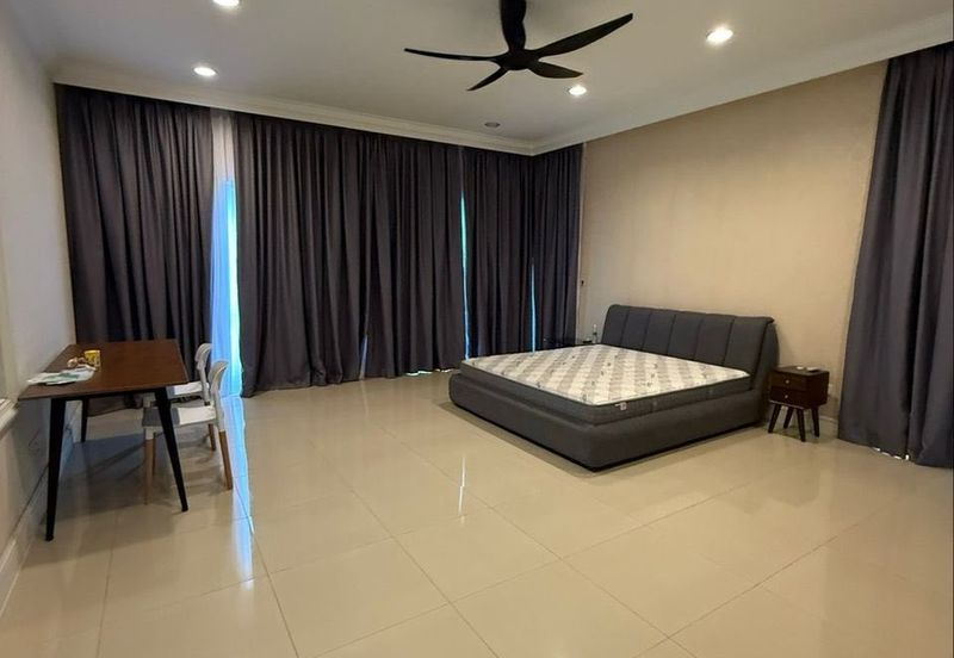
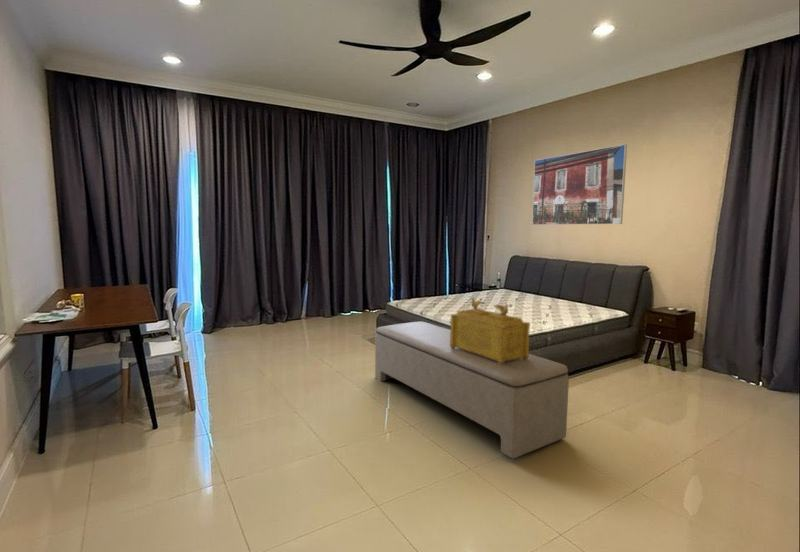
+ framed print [531,143,628,226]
+ decorative box [449,297,531,365]
+ bench [374,321,570,459]
